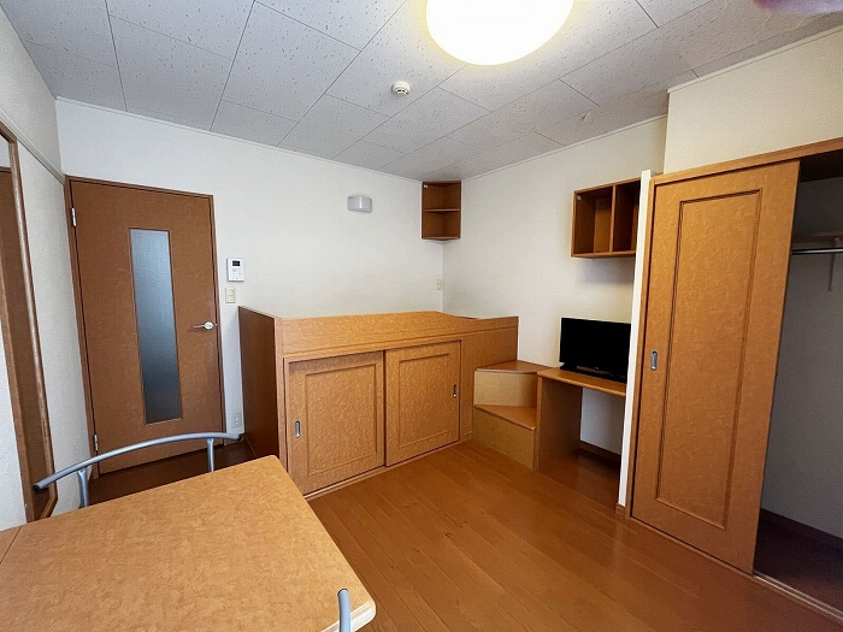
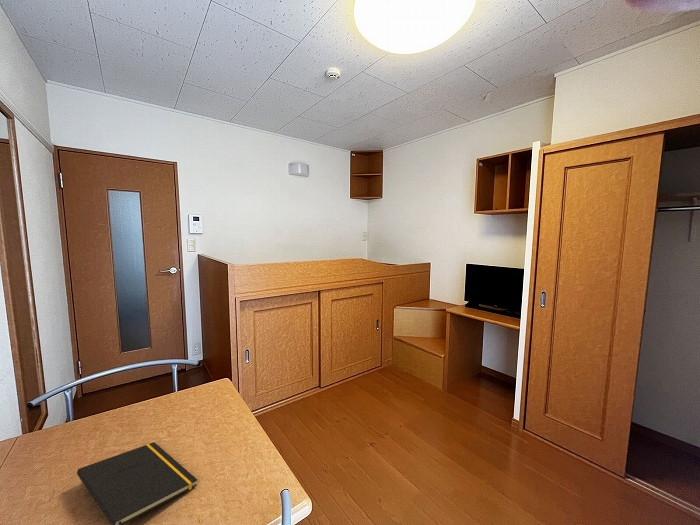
+ notepad [76,441,198,525]
